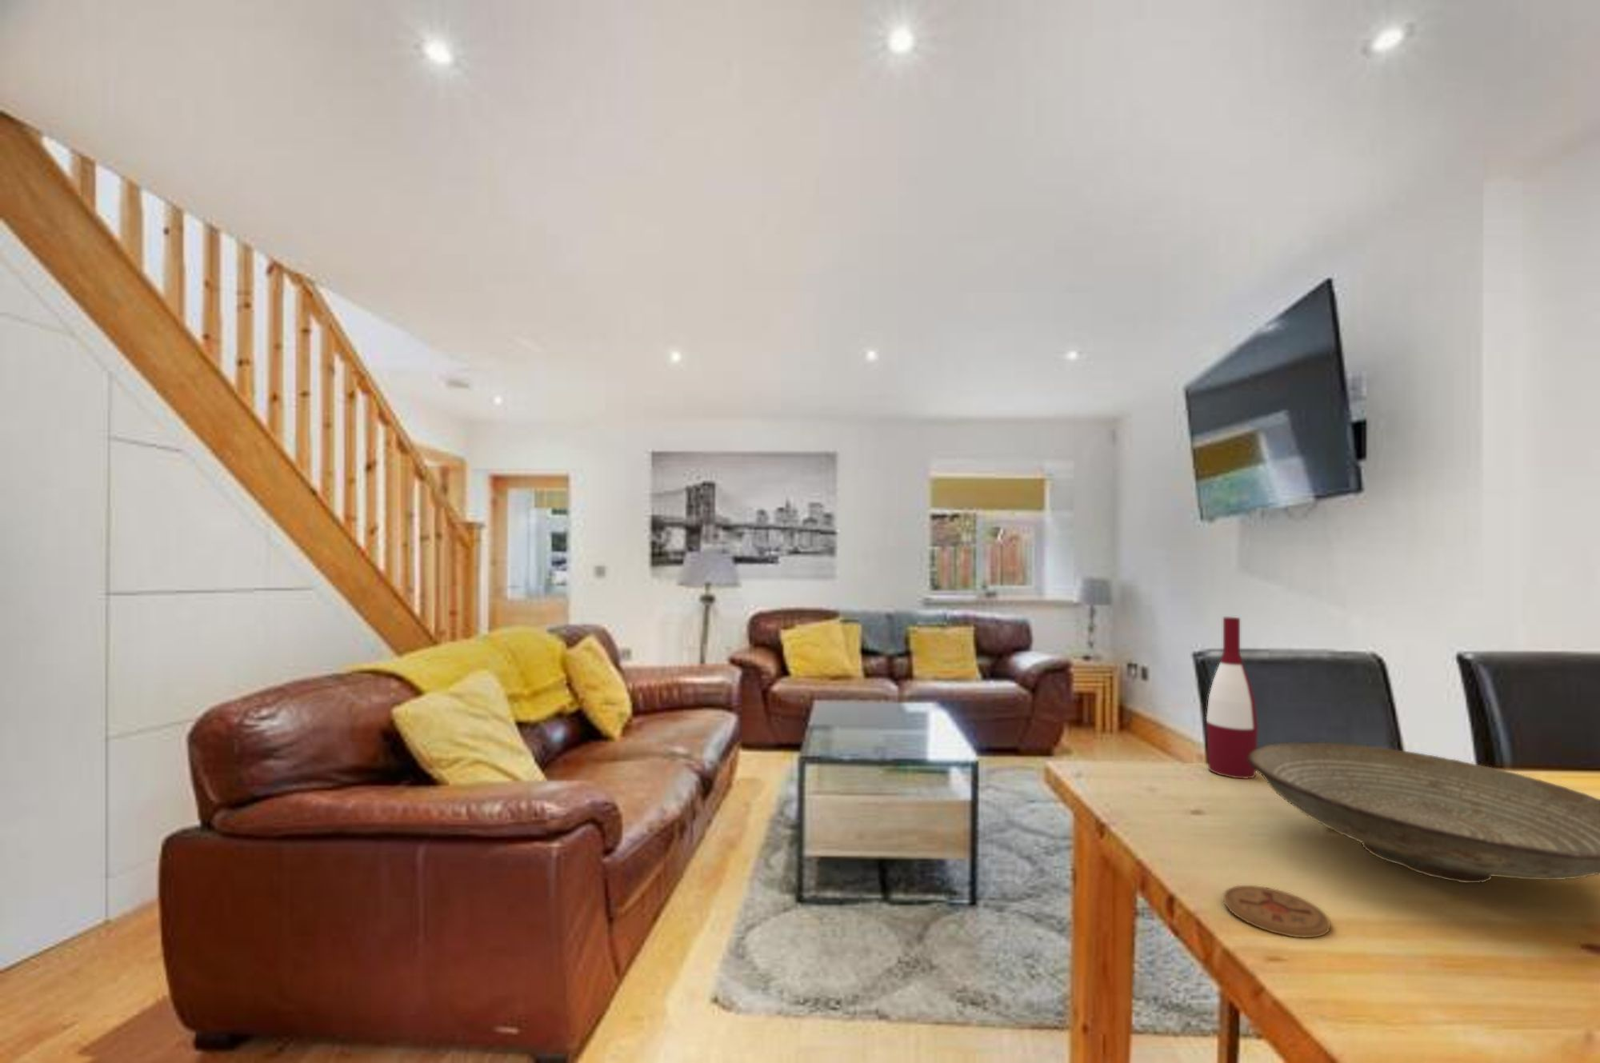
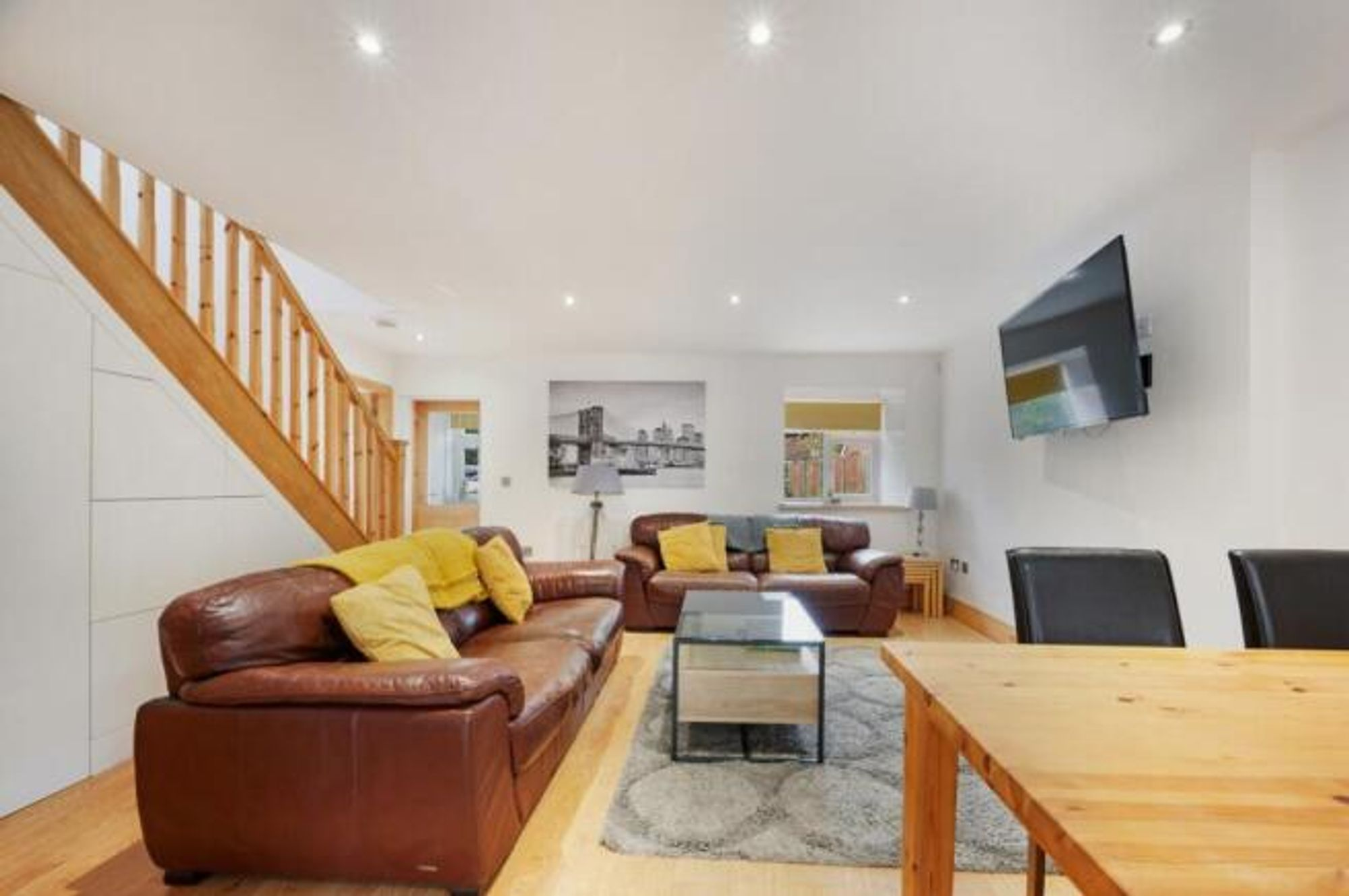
- decorative bowl [1249,743,1600,884]
- alcohol [1205,616,1258,779]
- coaster [1223,885,1331,938]
